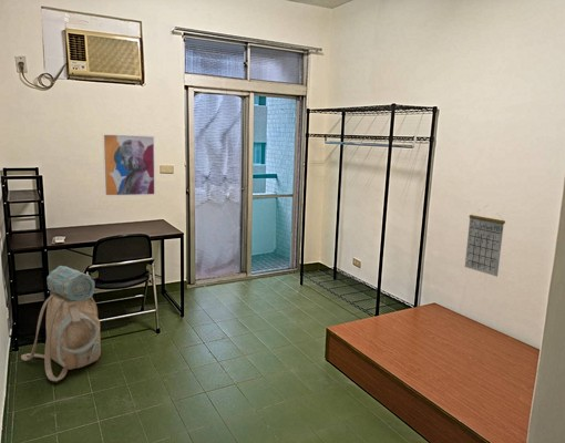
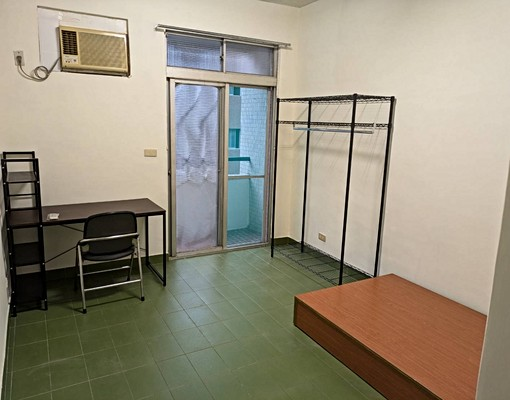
- wall art [102,133,156,197]
- calendar [464,205,506,278]
- backpack [20,265,102,382]
